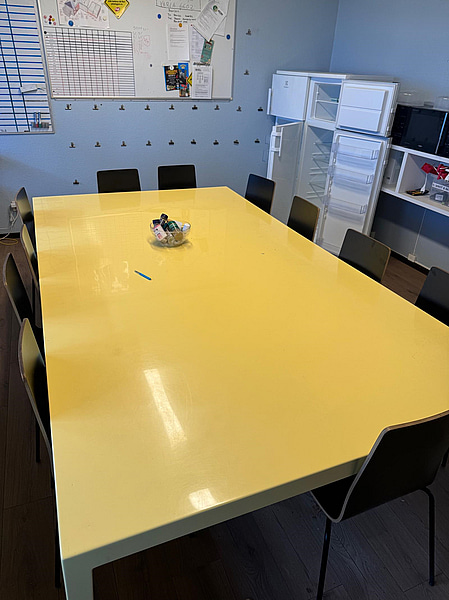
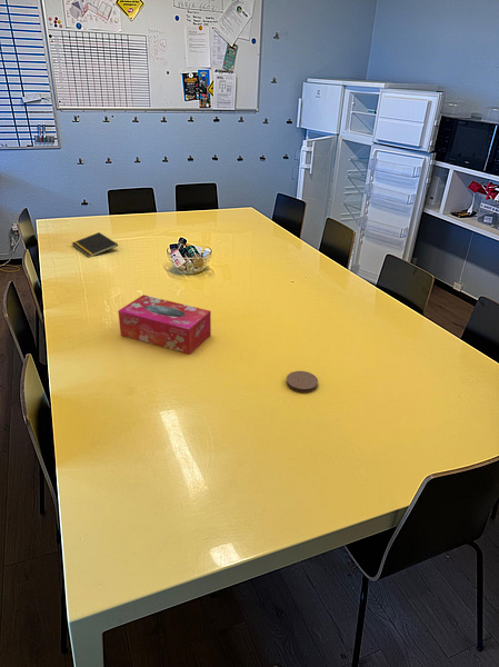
+ tissue box [117,293,212,355]
+ notepad [71,231,119,259]
+ coaster [286,370,319,394]
